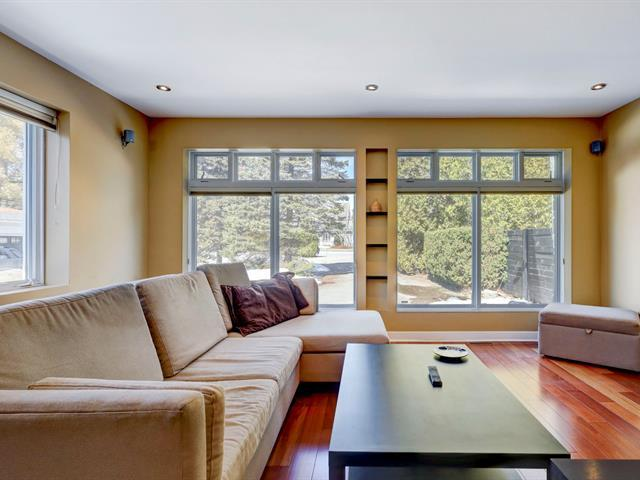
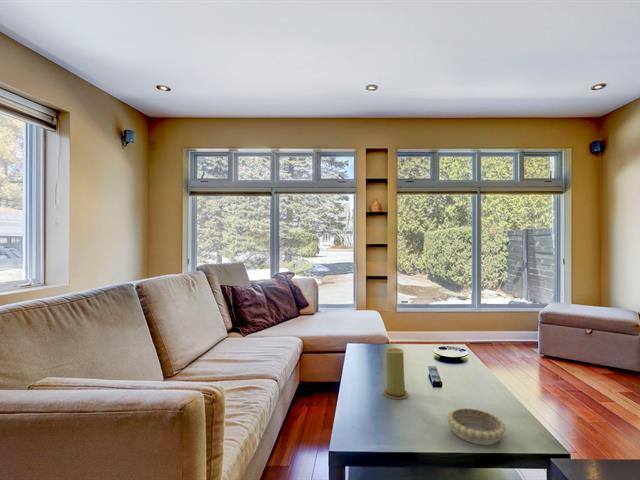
+ candle [382,347,410,400]
+ decorative bowl [446,407,507,446]
